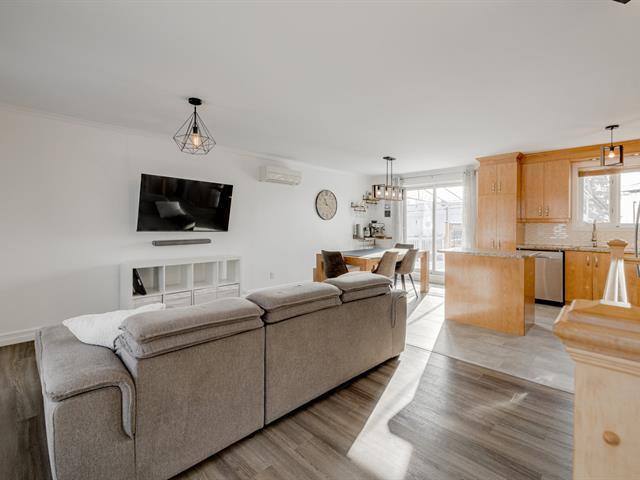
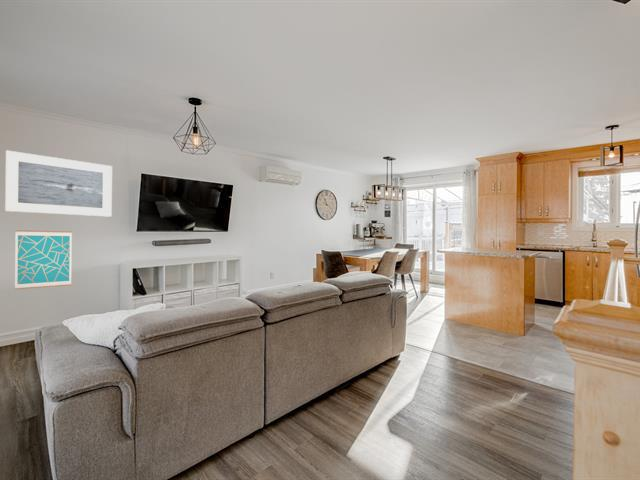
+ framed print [4,149,113,218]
+ wall art [14,229,73,290]
